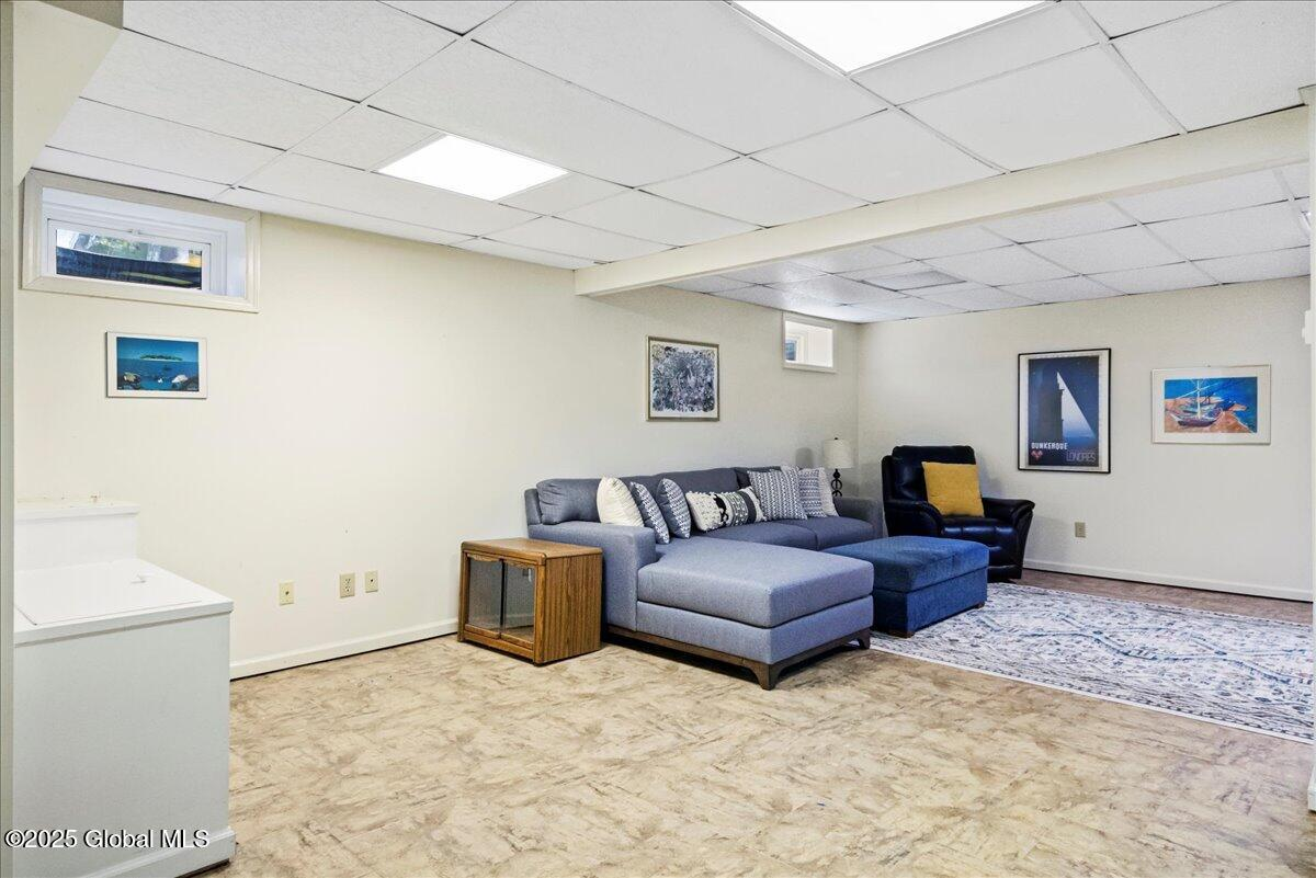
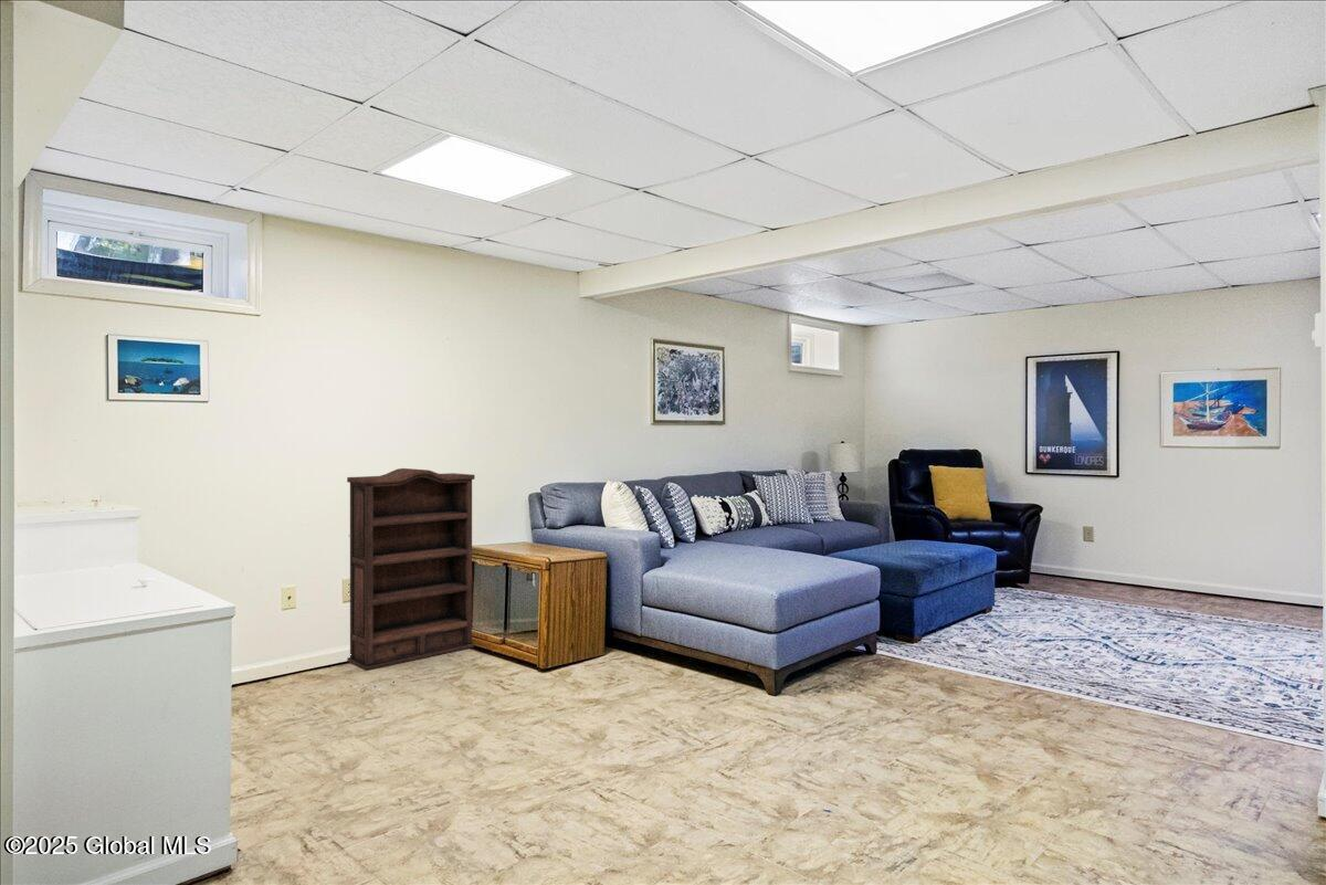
+ bookshelf [346,467,476,672]
